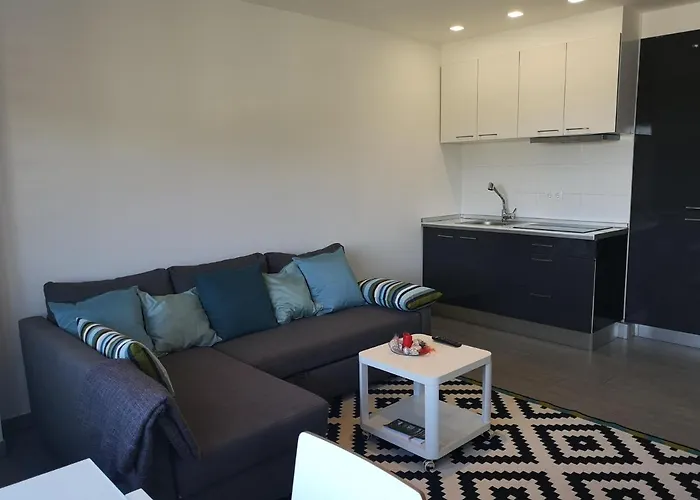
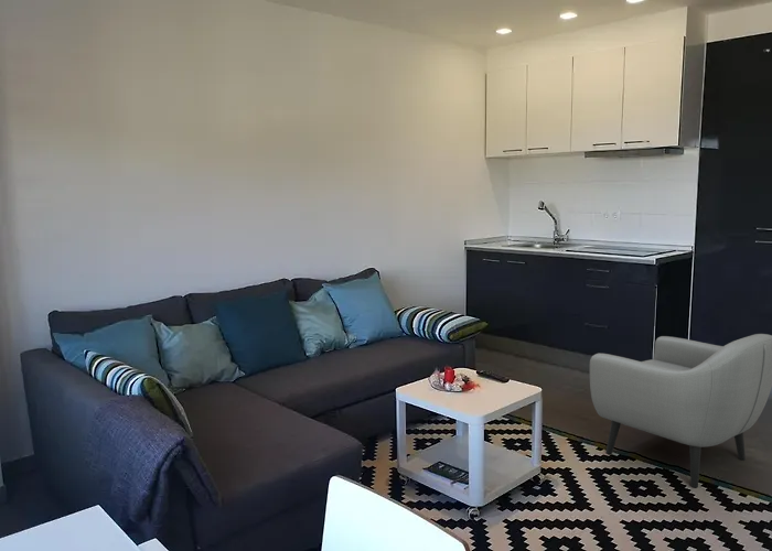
+ armchair [589,333,772,488]
